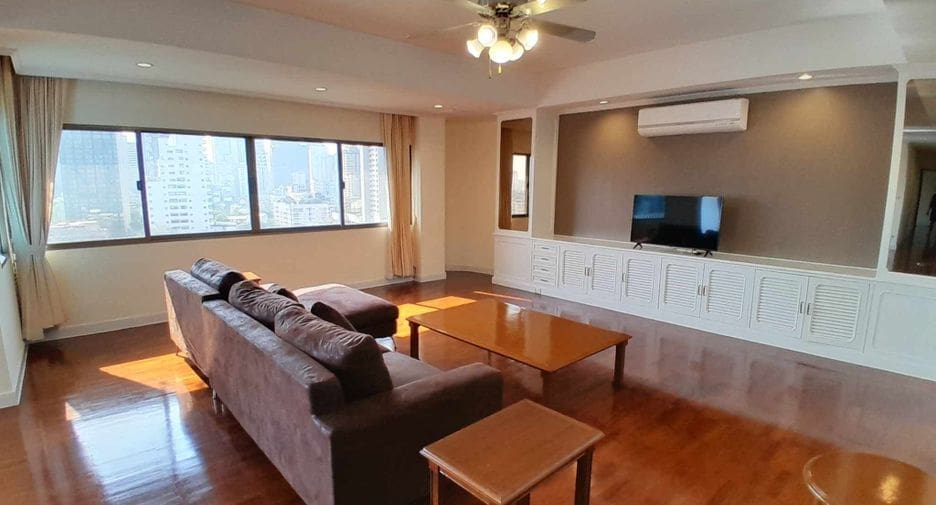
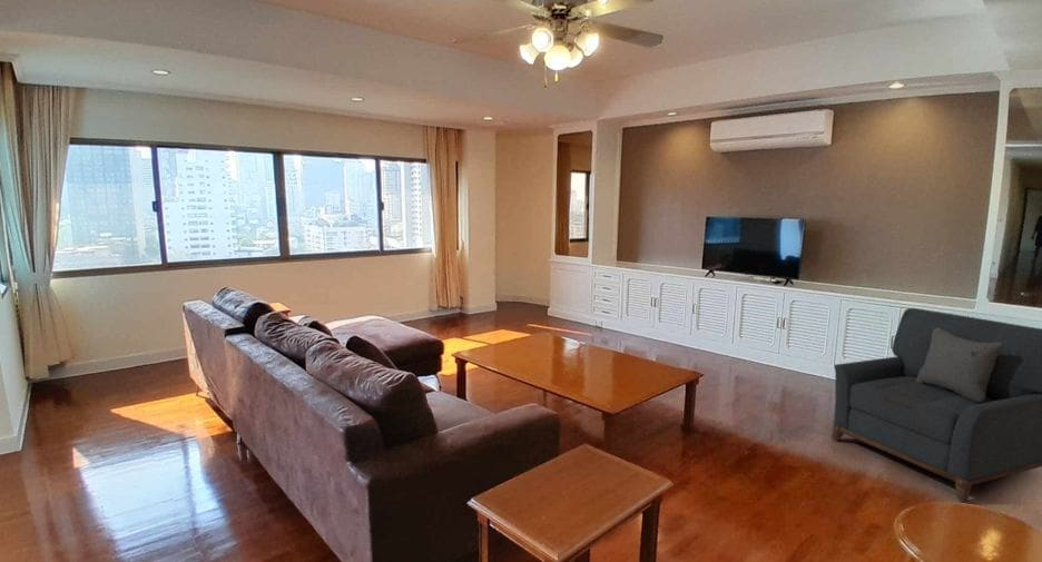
+ armchair [830,307,1042,503]
